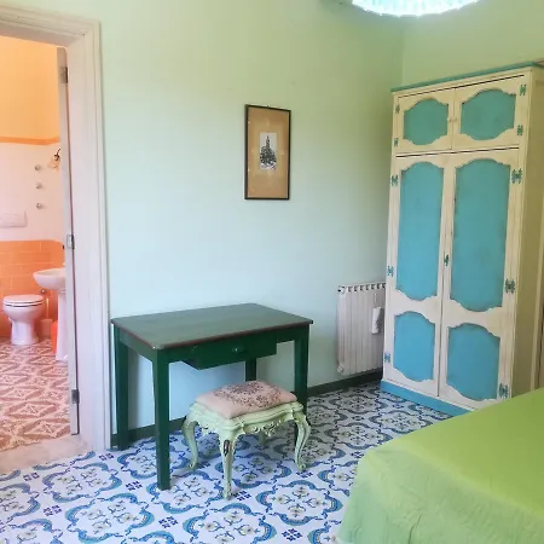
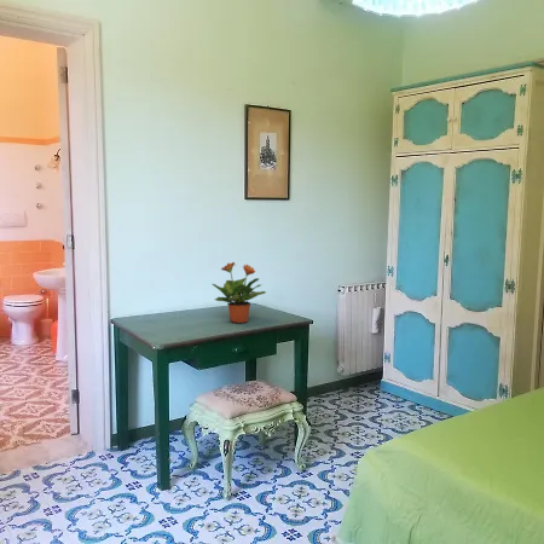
+ potted plant [212,261,267,324]
